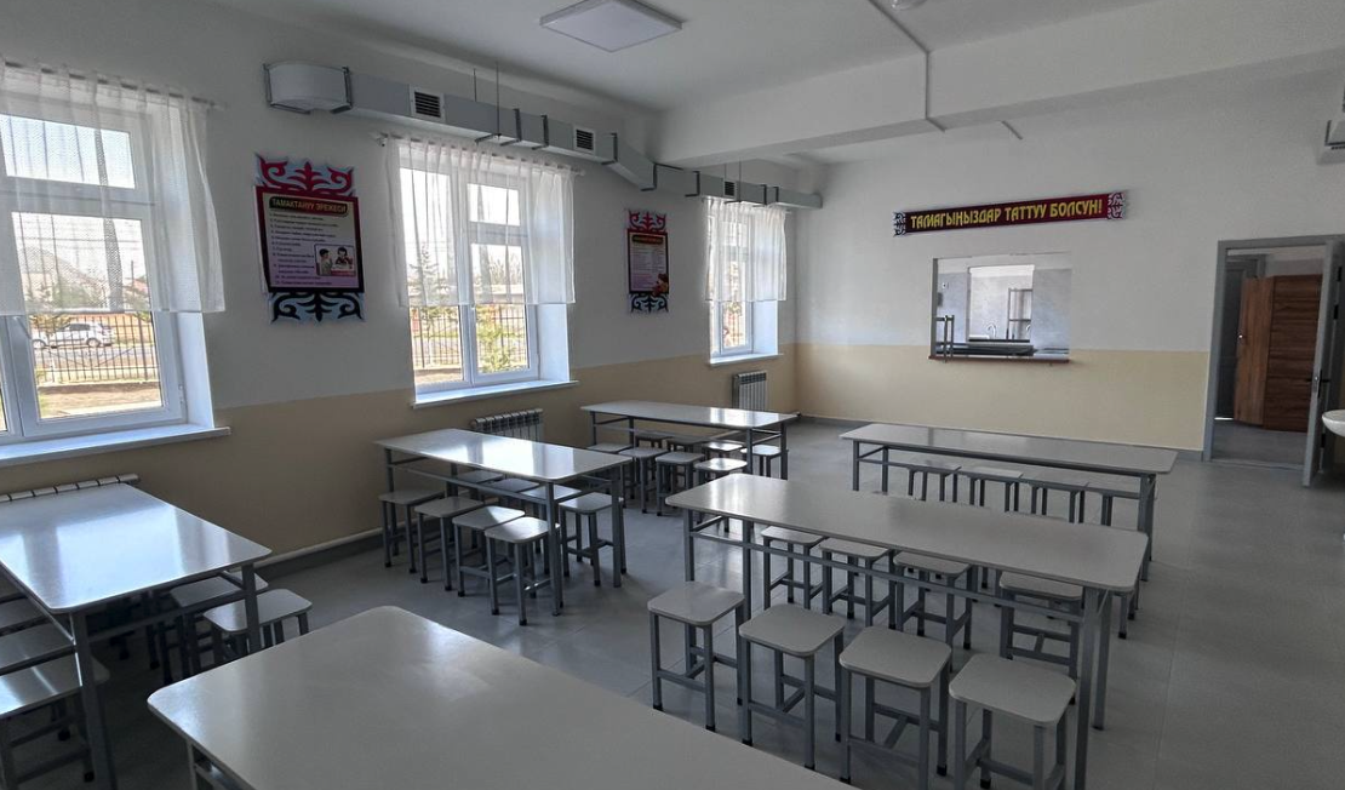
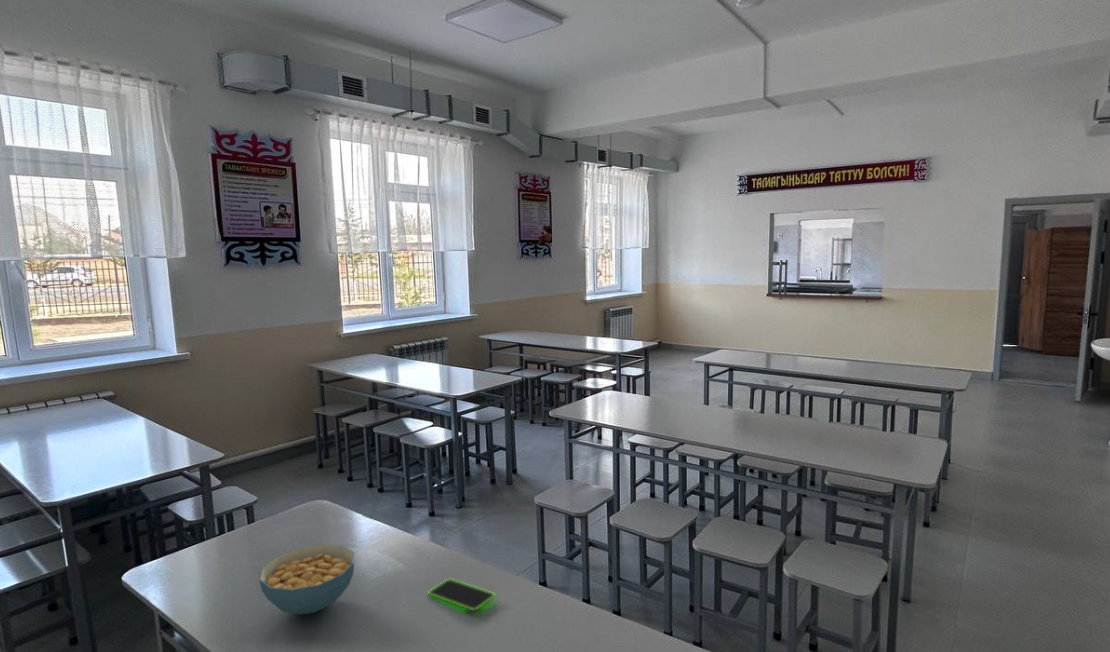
+ cereal bowl [258,543,355,615]
+ smartphone [428,578,496,612]
